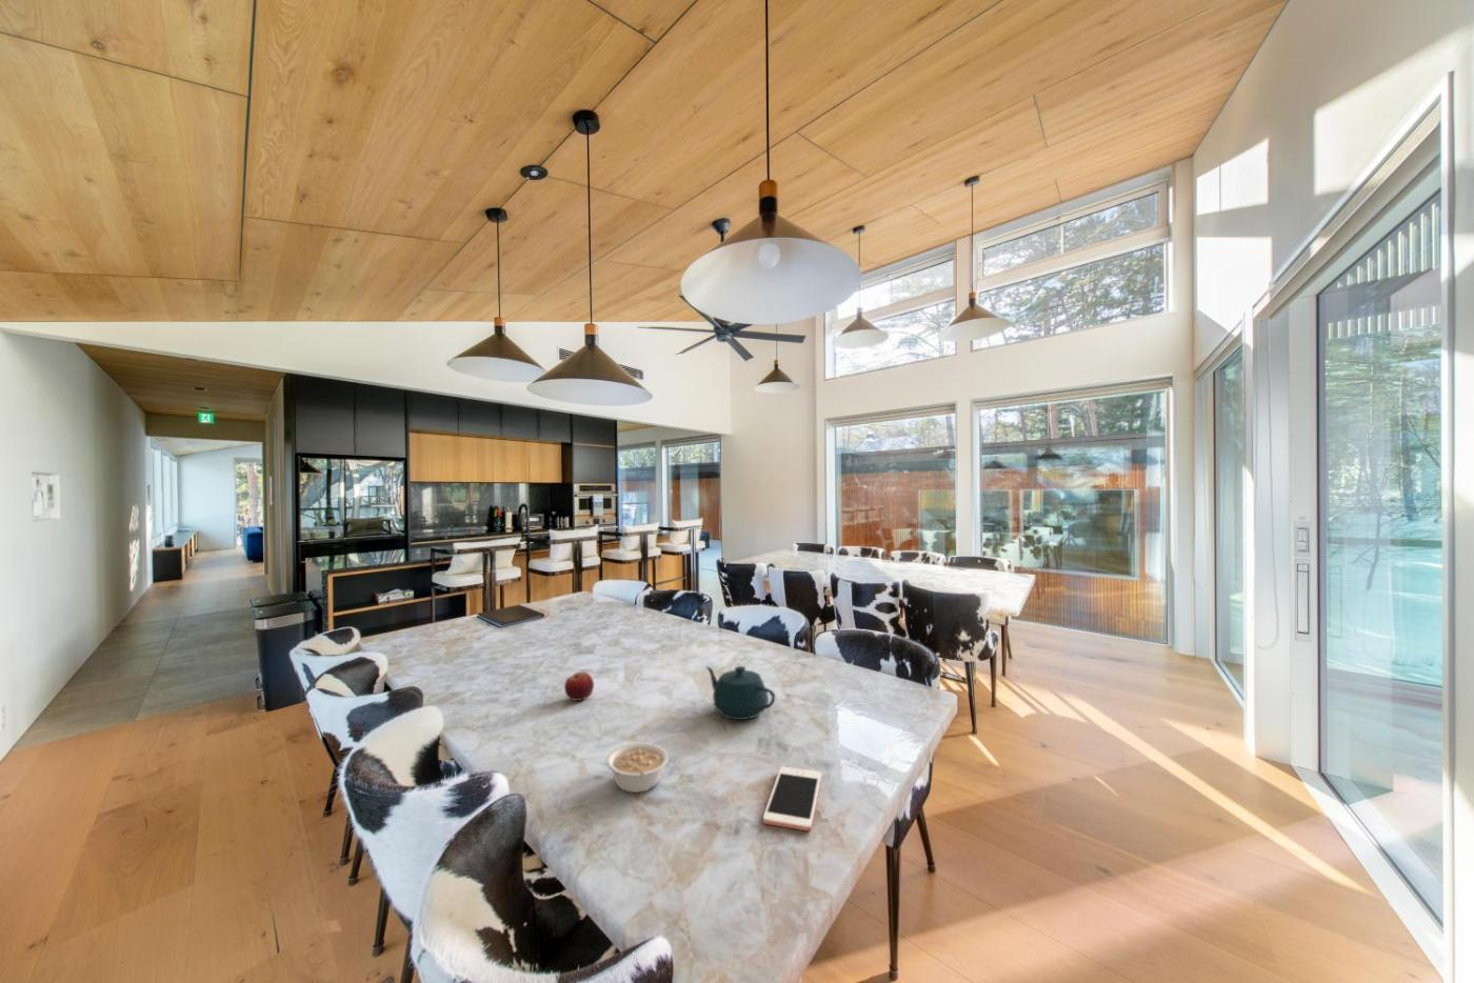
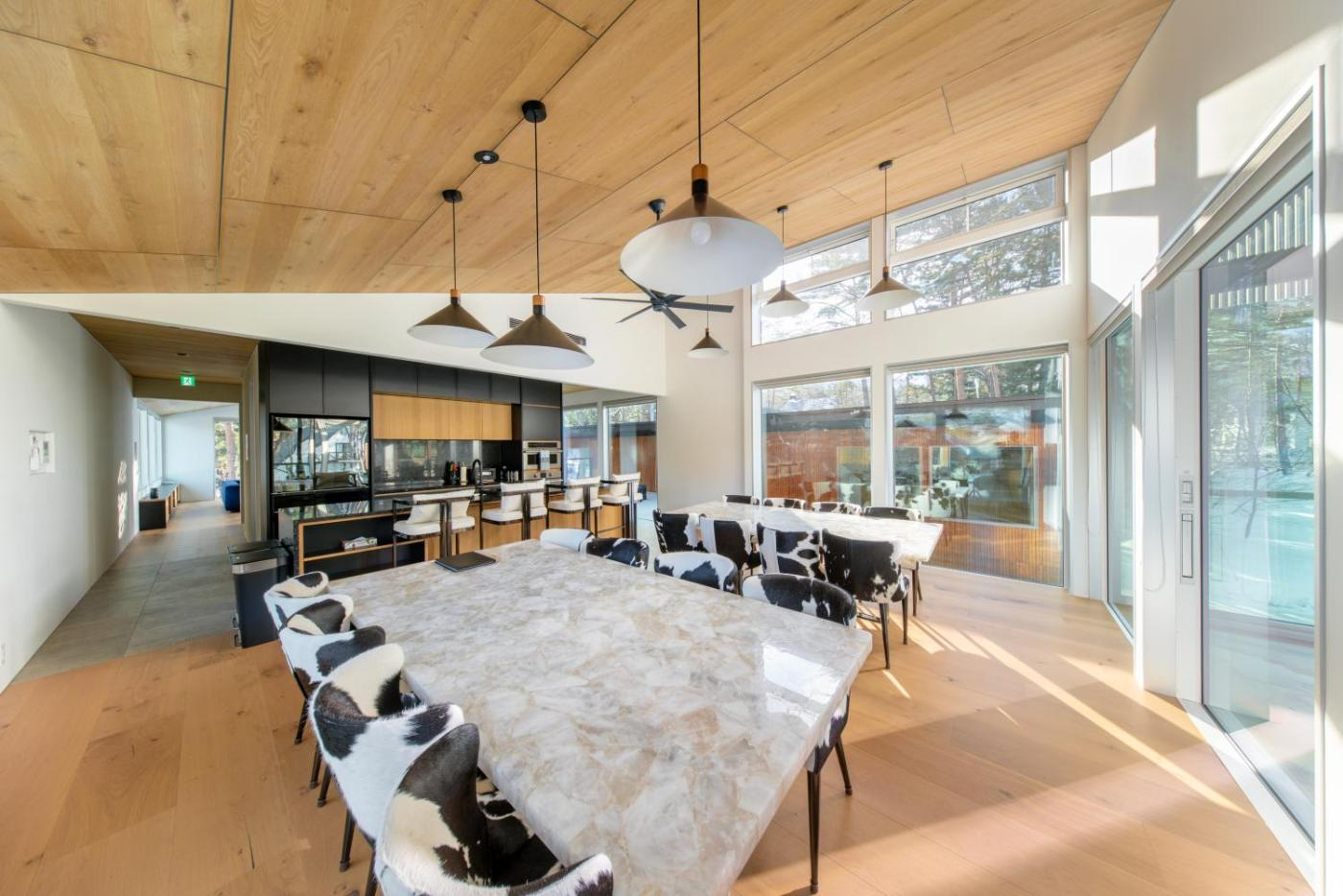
- legume [606,742,670,793]
- fruit [563,670,595,702]
- teapot [705,665,776,721]
- cell phone [763,766,822,832]
